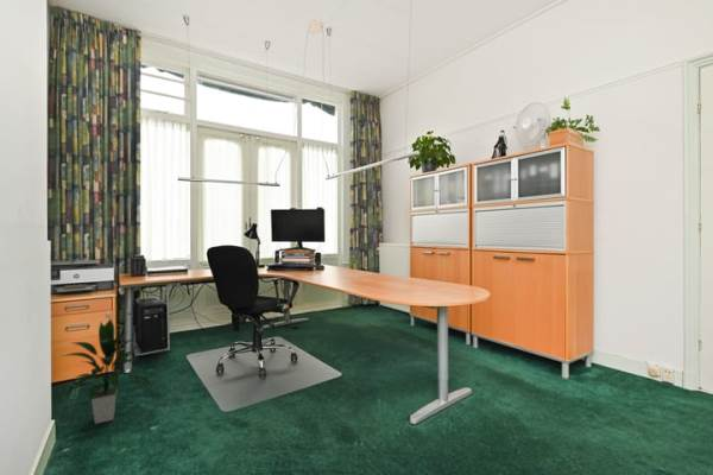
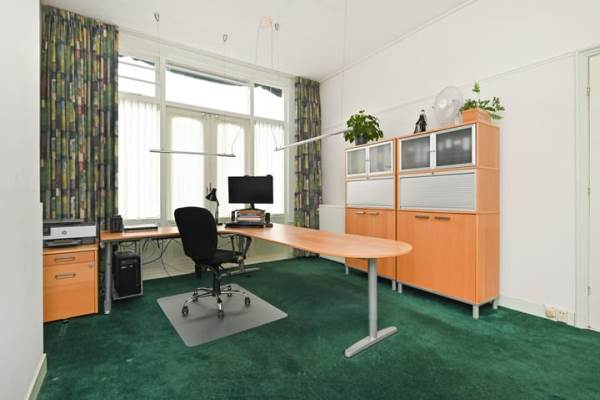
- indoor plant [58,317,154,425]
